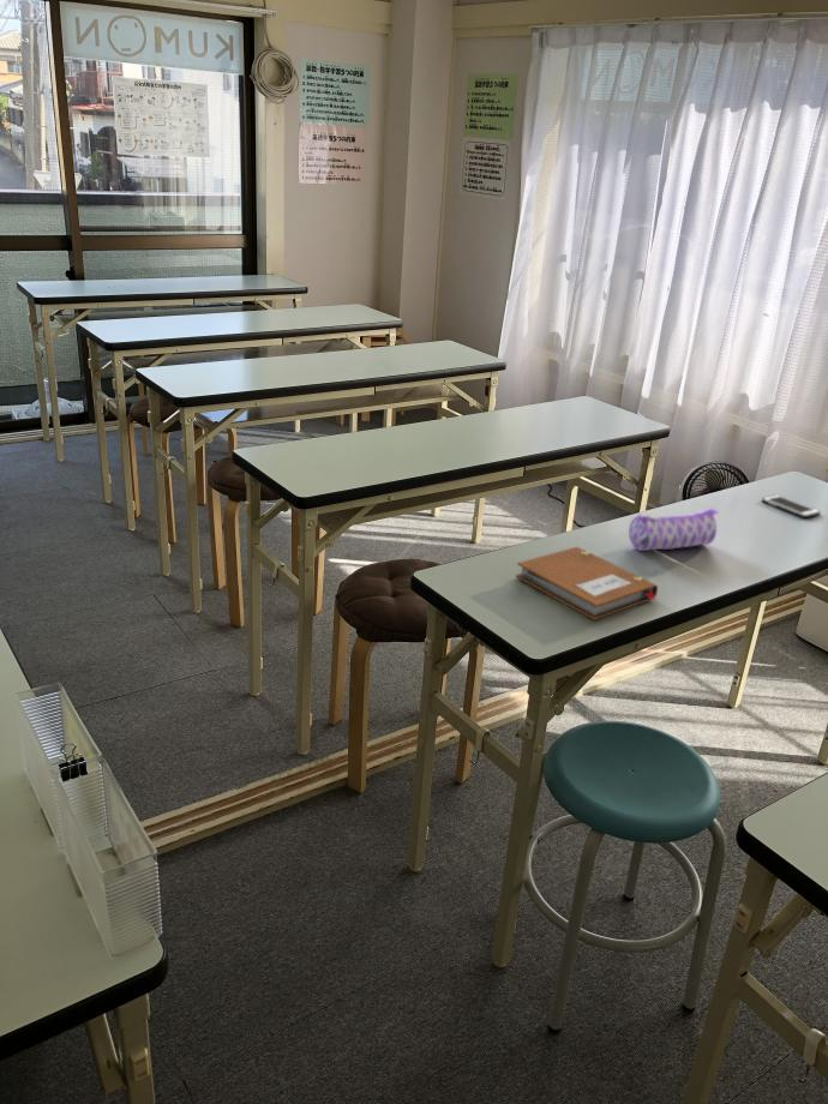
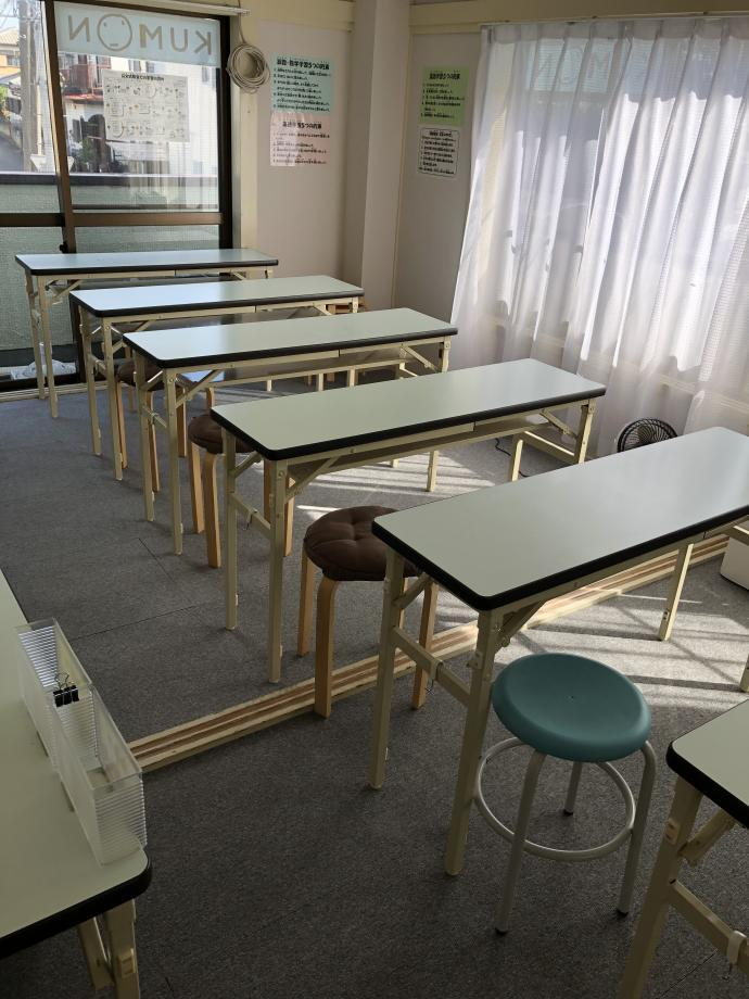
- notebook [515,546,659,622]
- pencil case [628,508,719,552]
- cell phone [761,493,822,518]
